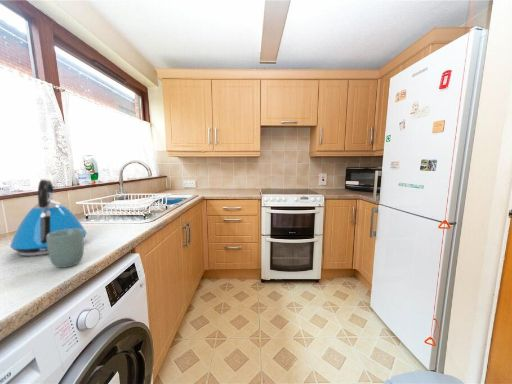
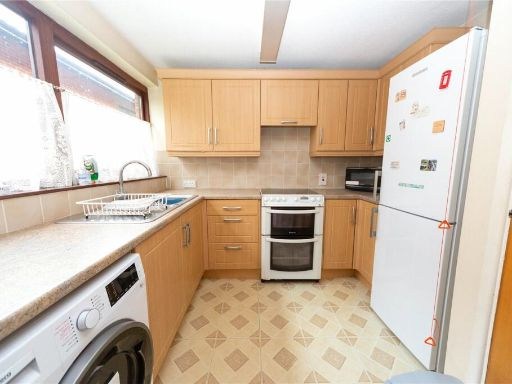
- cup [47,229,85,269]
- kettle [9,177,88,257]
